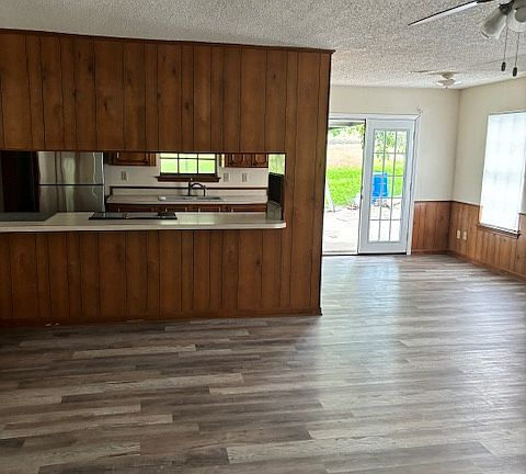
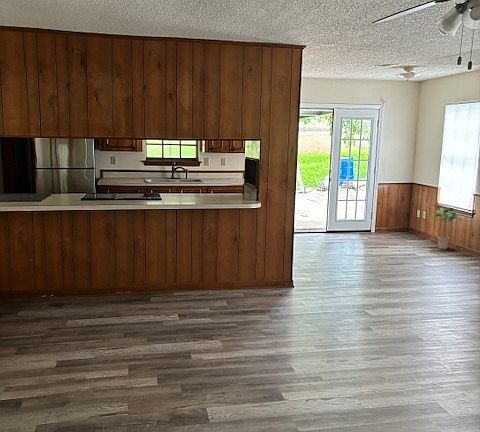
+ potted plant [432,207,461,250]
